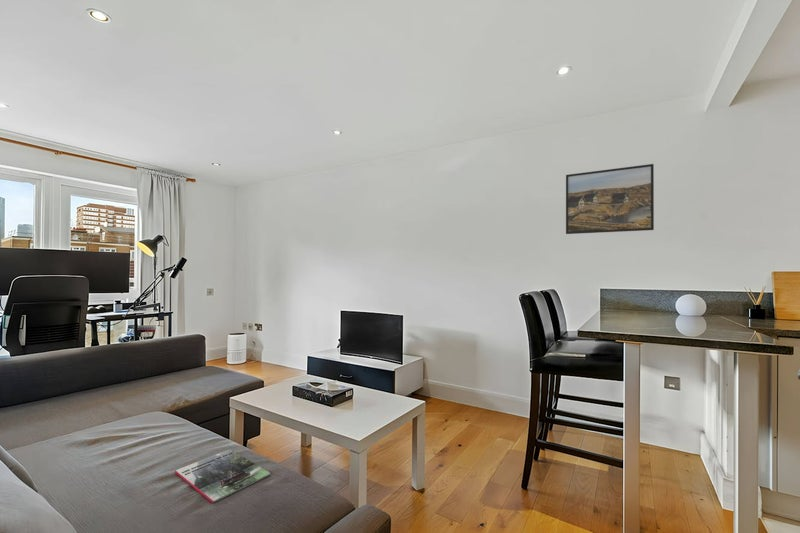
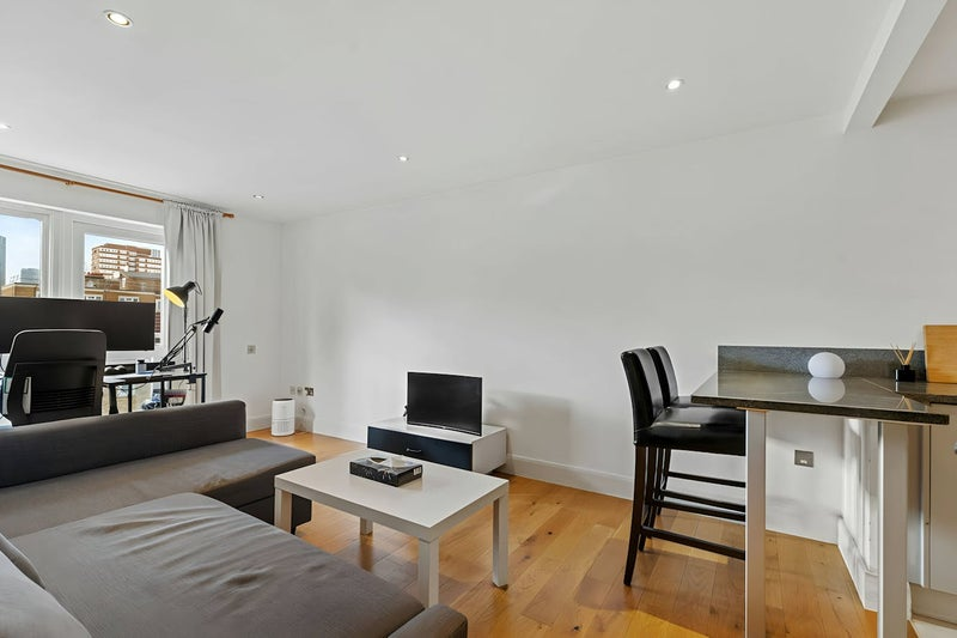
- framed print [565,163,655,235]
- magazine [174,448,271,504]
